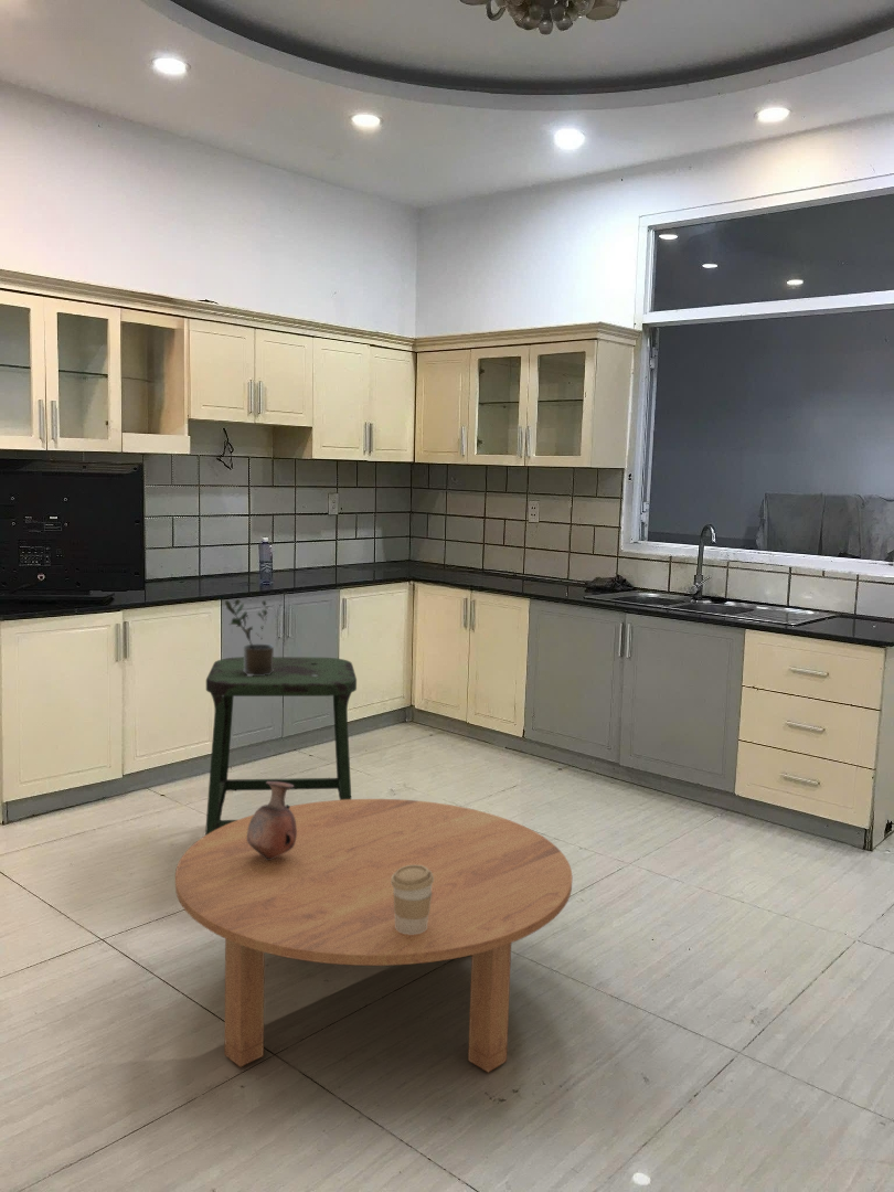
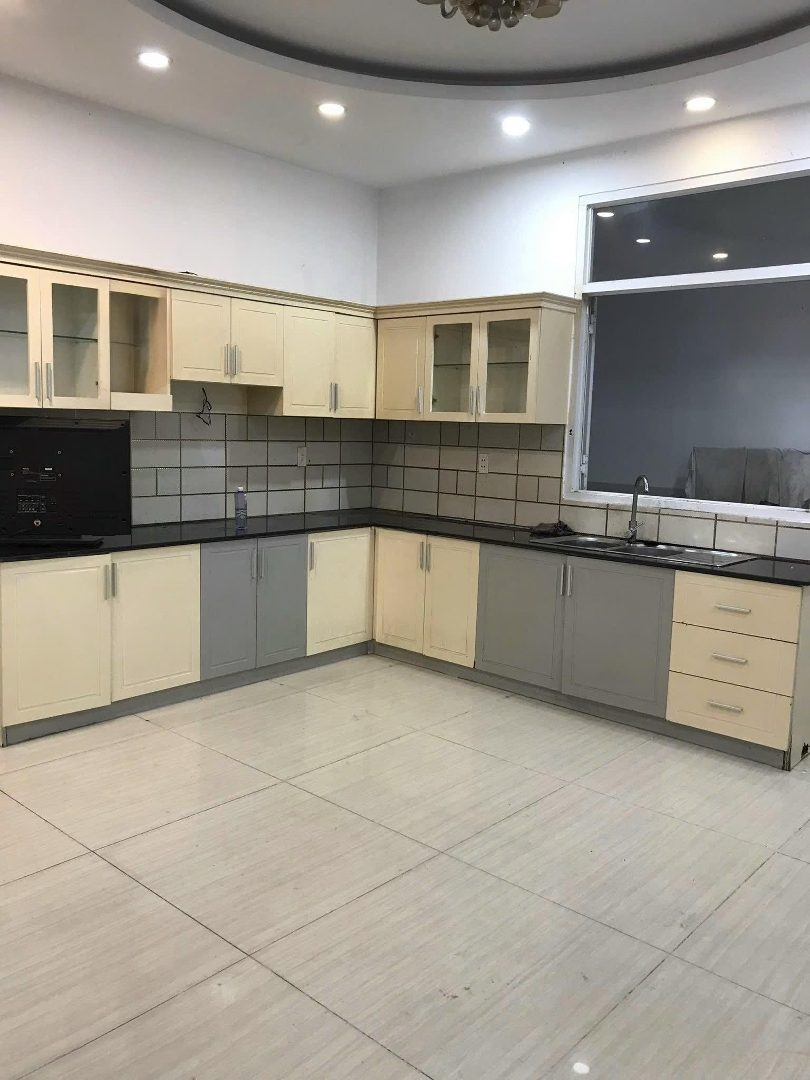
- coffee cup [391,865,434,935]
- stool [204,656,358,837]
- potted plant [224,598,275,675]
- vase [247,781,297,860]
- coffee table [174,798,573,1074]
